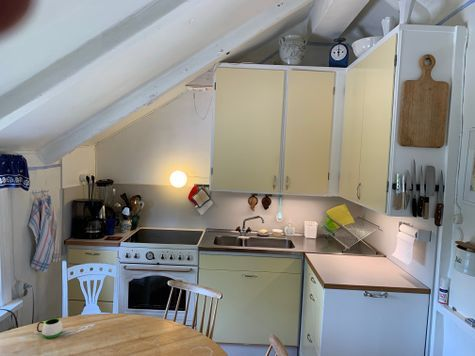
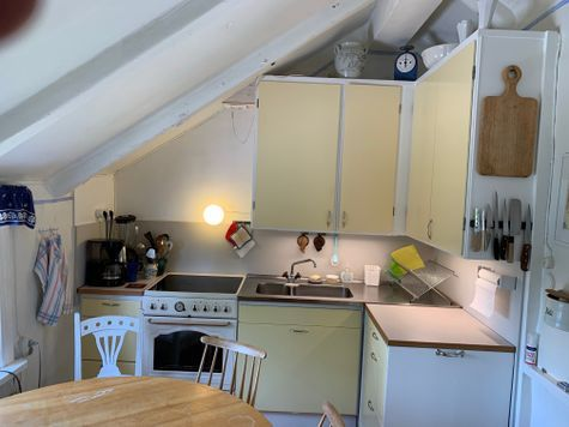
- mug [33,317,63,339]
